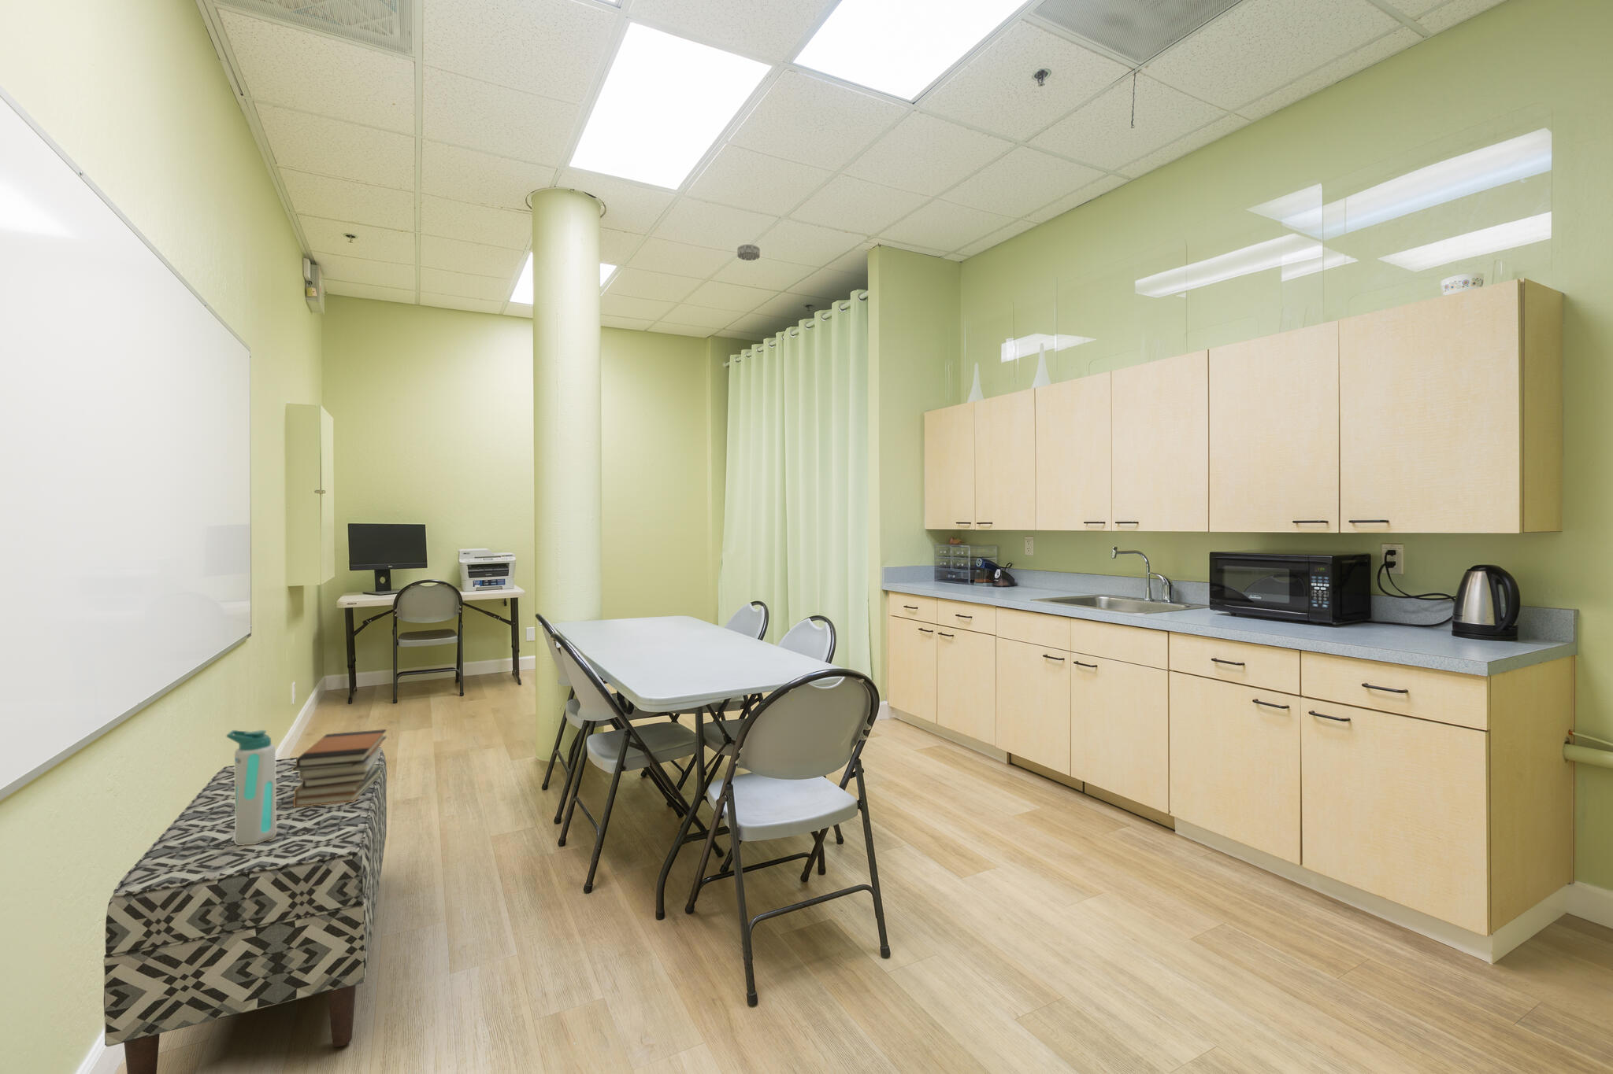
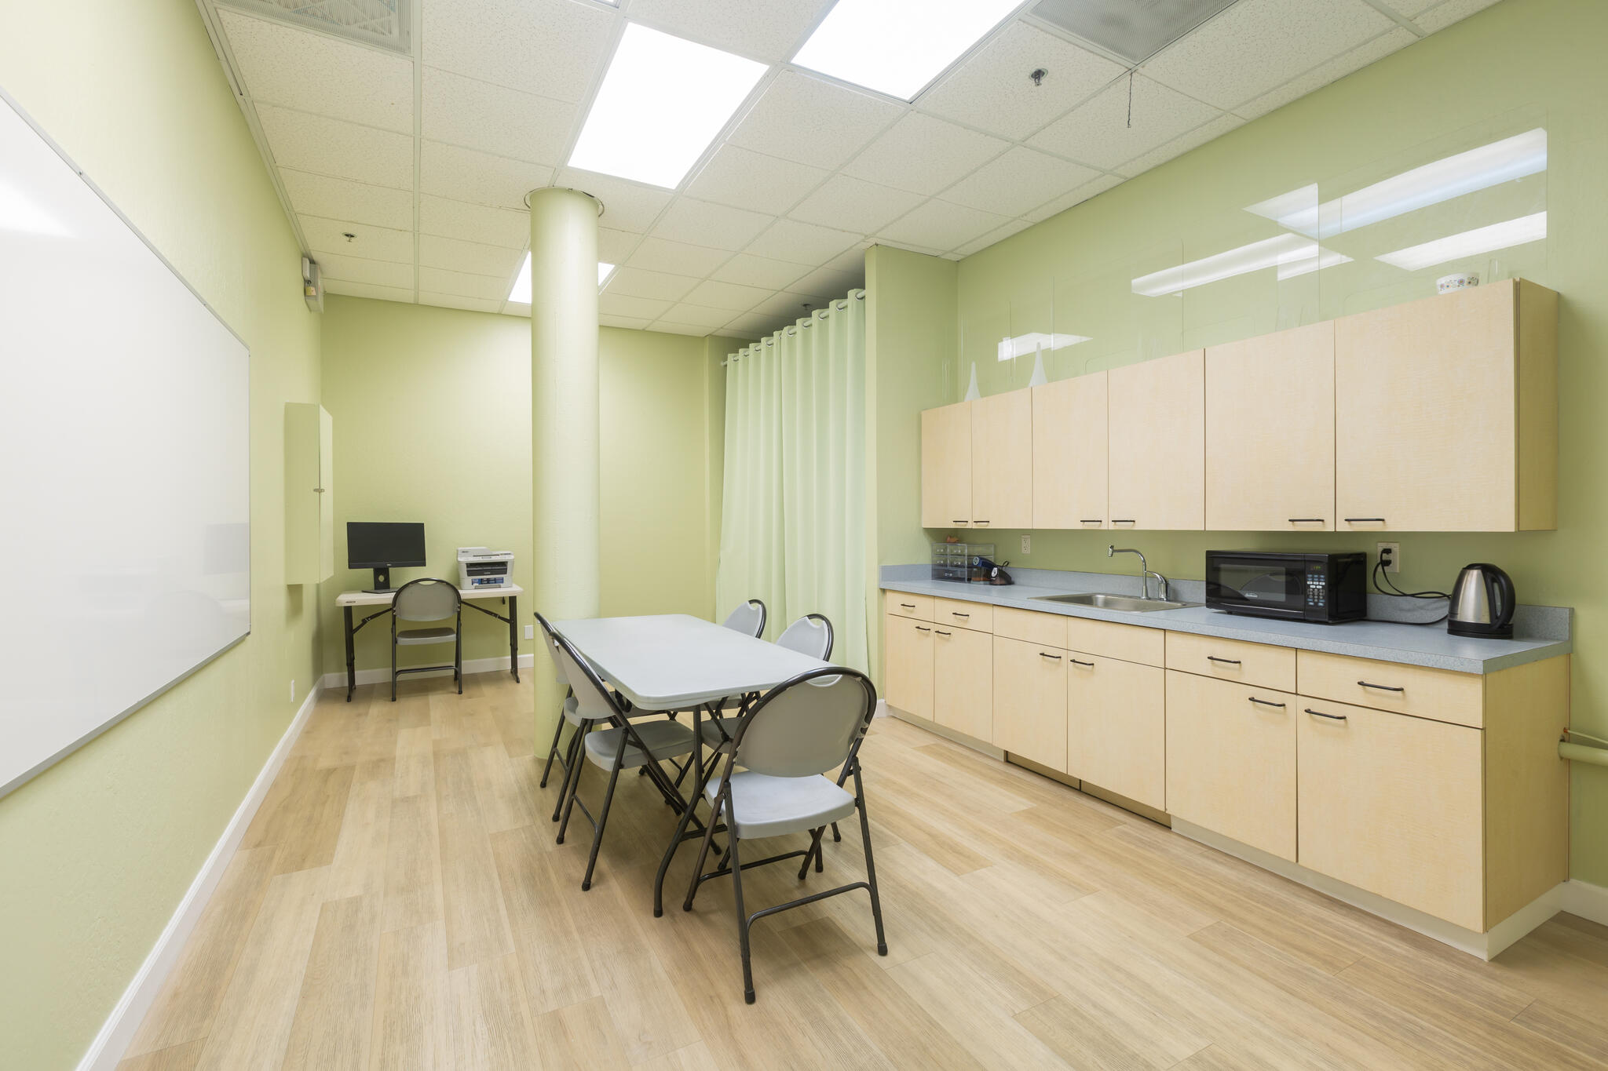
- book stack [293,729,387,807]
- bench [102,747,387,1074]
- water bottle [225,729,277,845]
- smoke detector [736,243,760,261]
